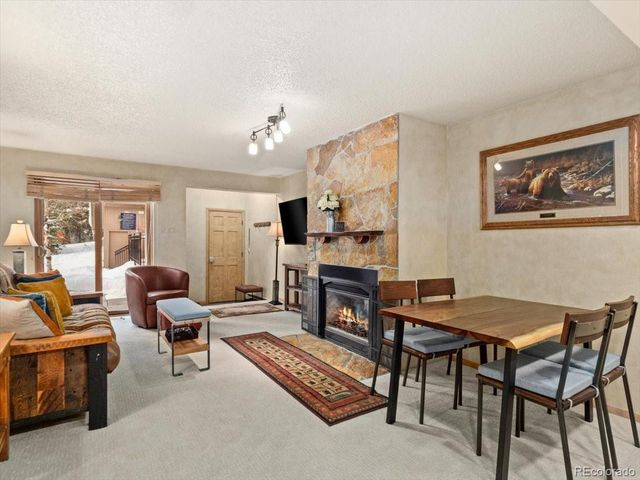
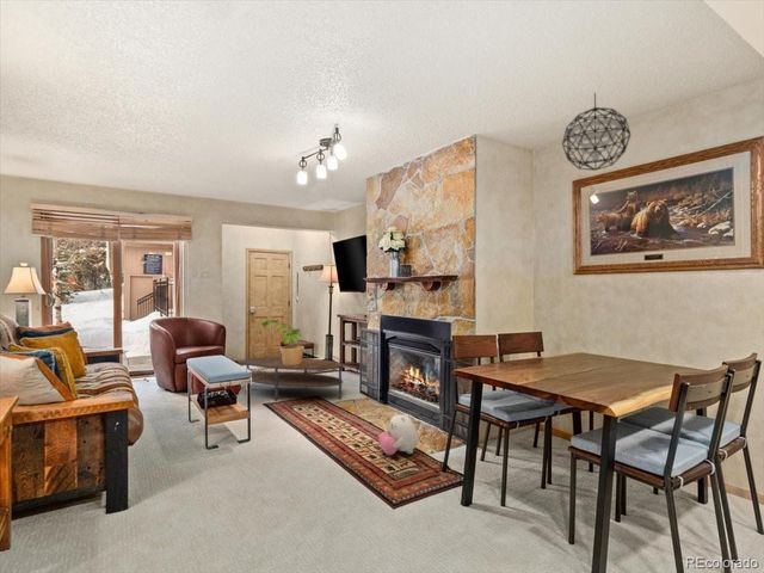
+ potted plant [259,319,306,365]
+ plush toy [377,411,420,456]
+ pendant light [561,92,631,172]
+ coffee table [242,356,344,401]
